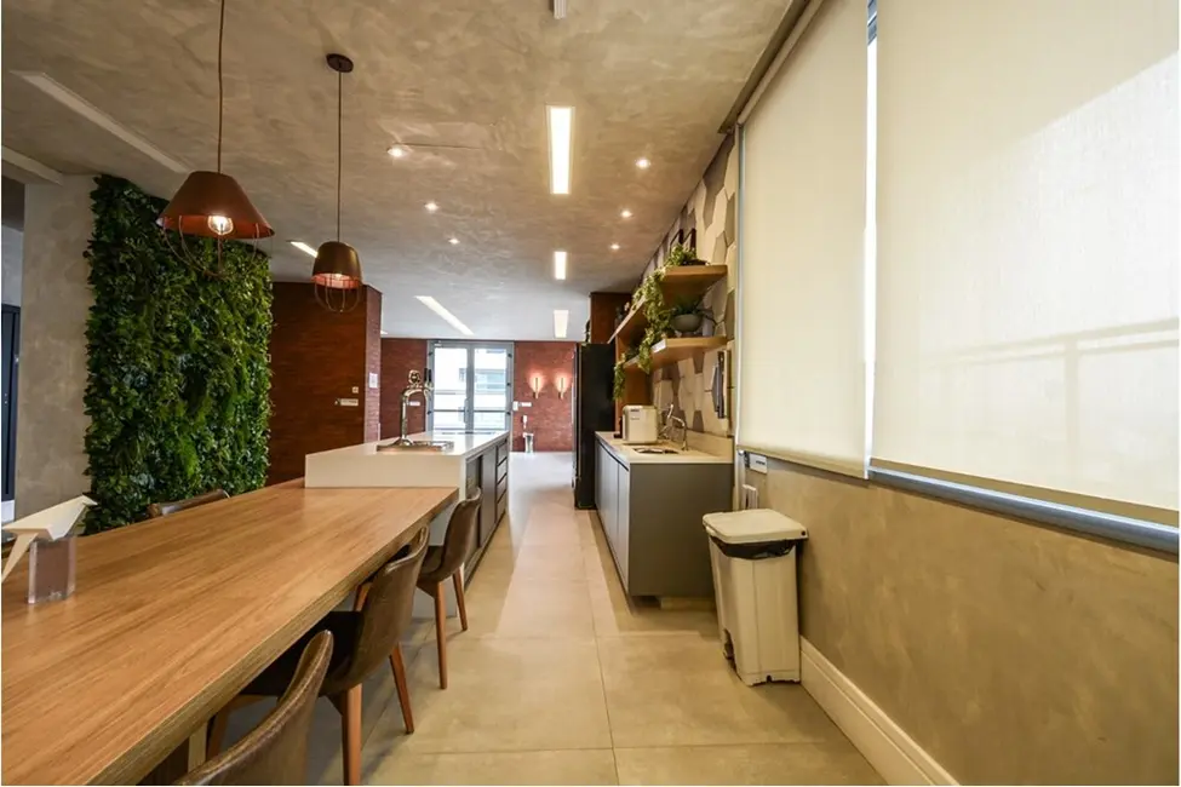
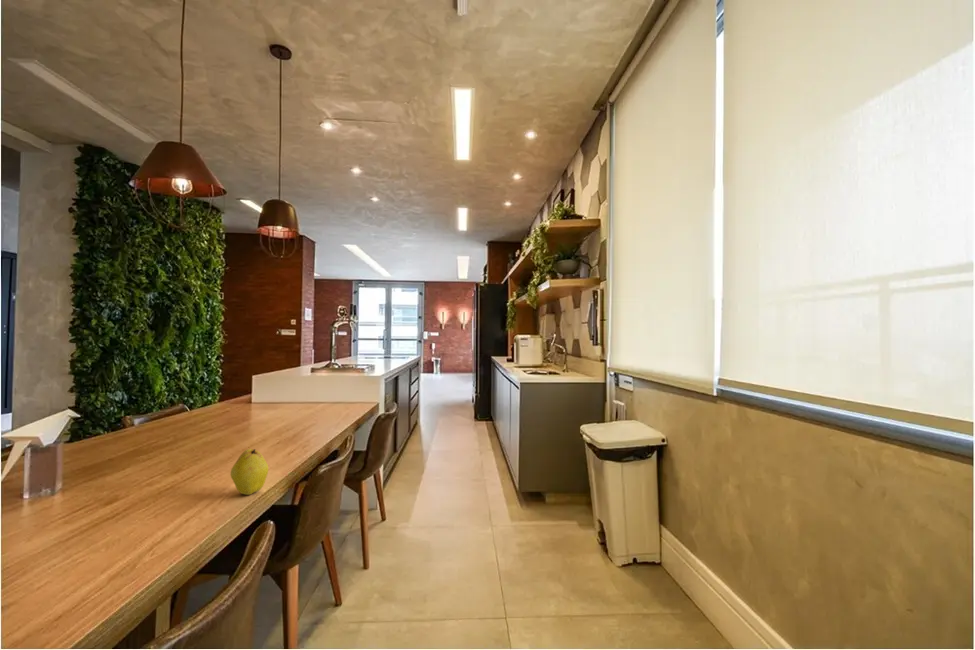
+ fruit [230,448,269,496]
